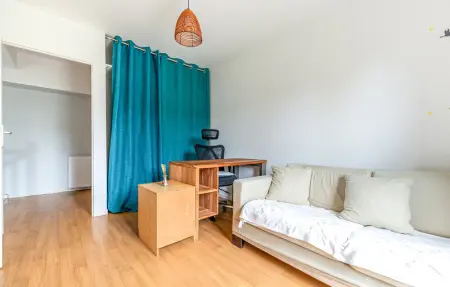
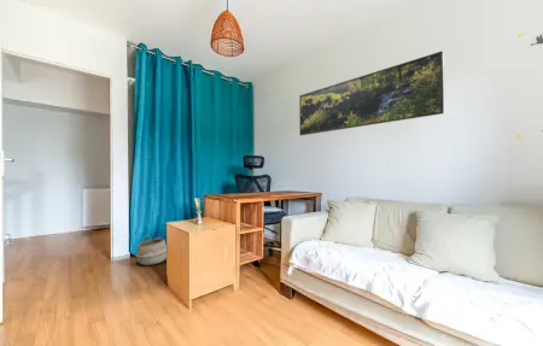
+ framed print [298,49,445,136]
+ woven basket [134,234,168,266]
